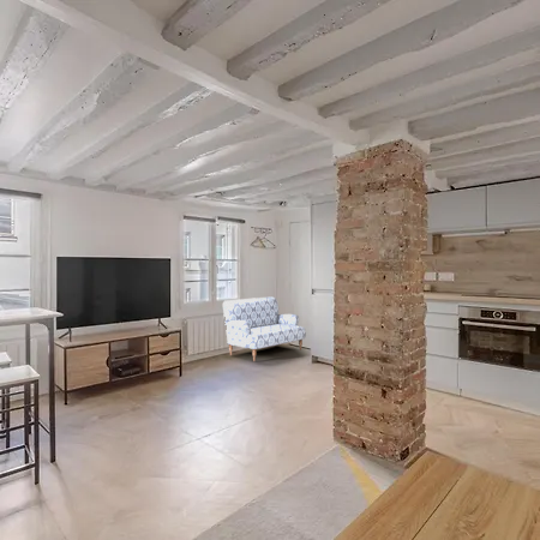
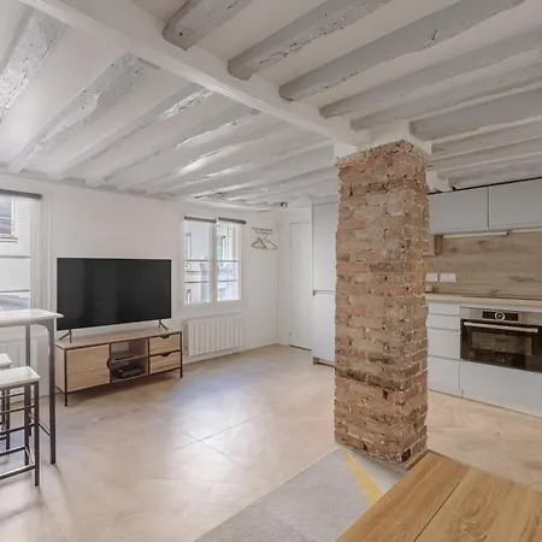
- sofa [222,296,307,362]
